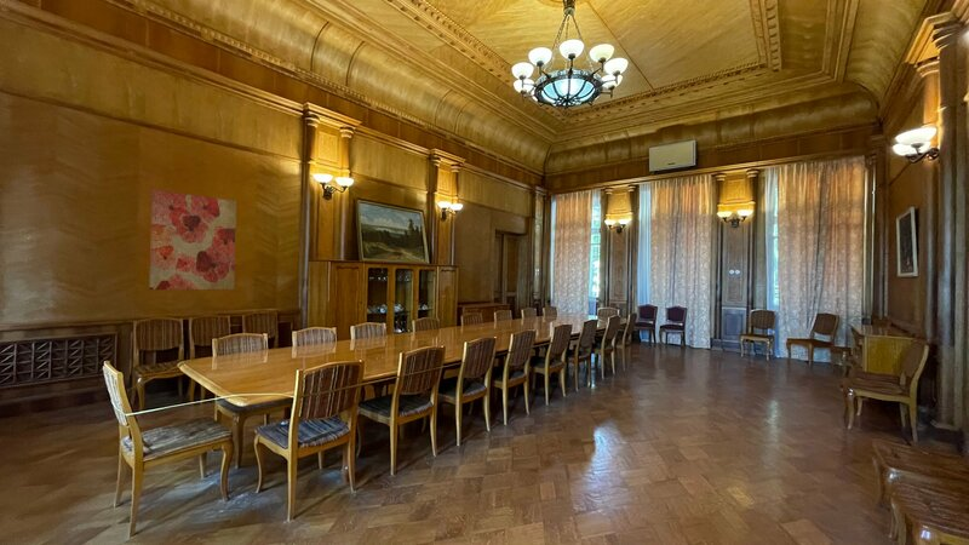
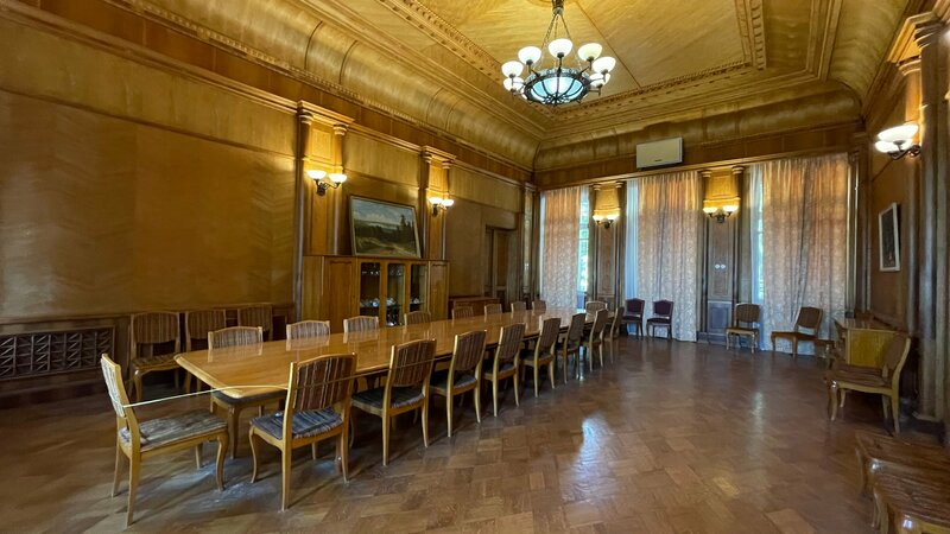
- wall art [148,188,237,291]
